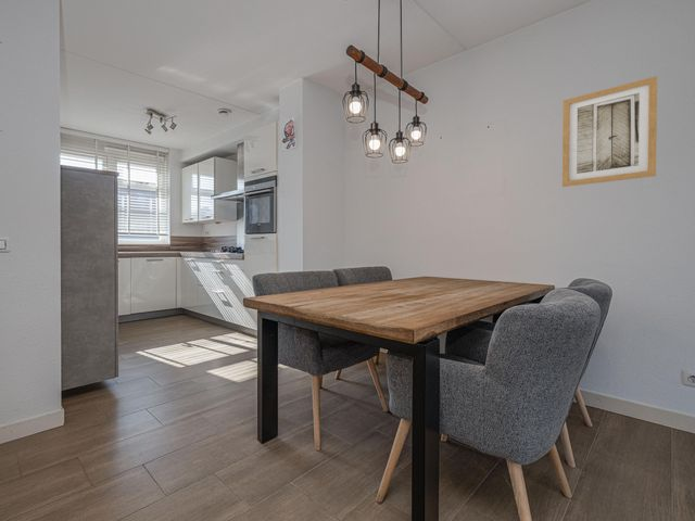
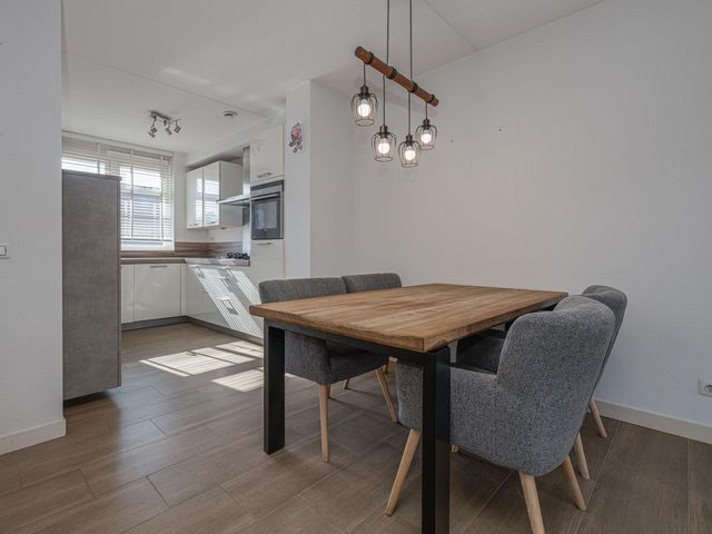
- wall art [561,75,658,188]
